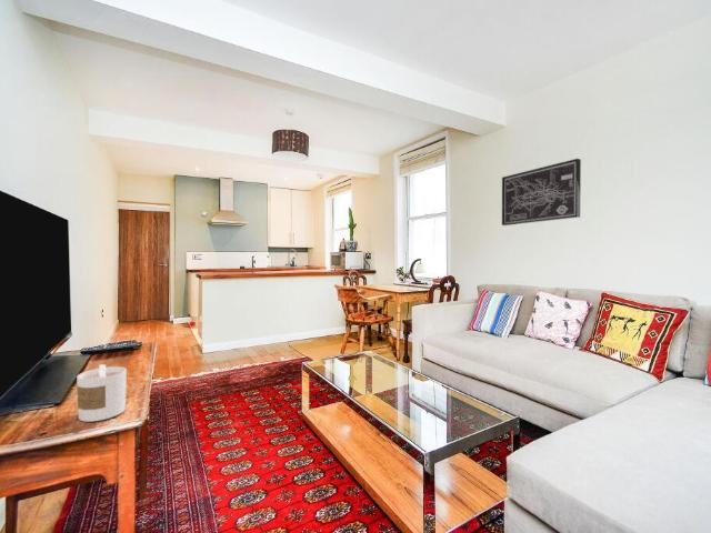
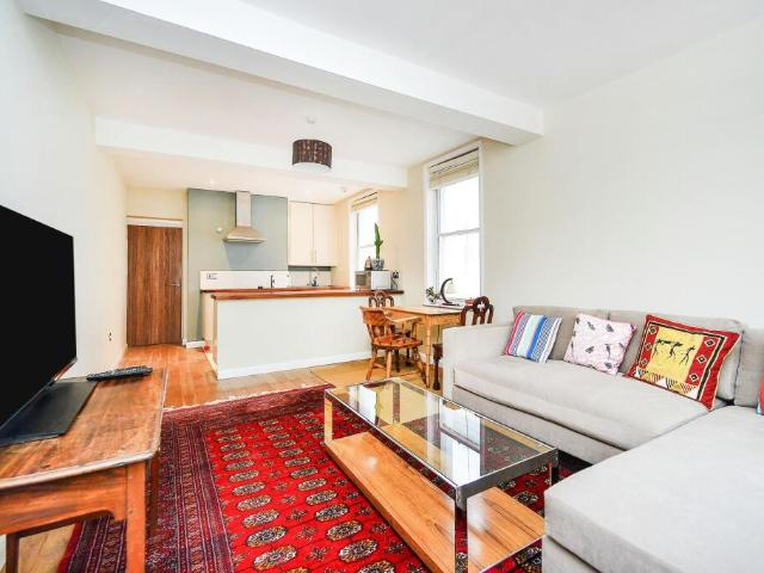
- wall art [501,158,582,227]
- candle [76,363,128,423]
